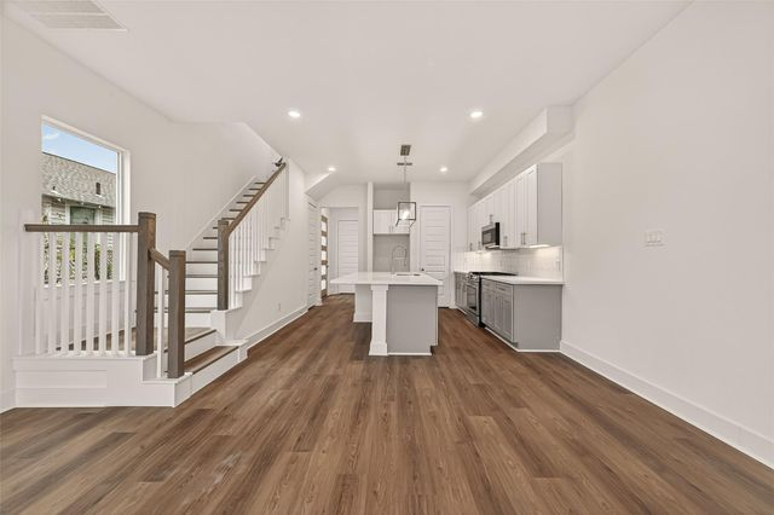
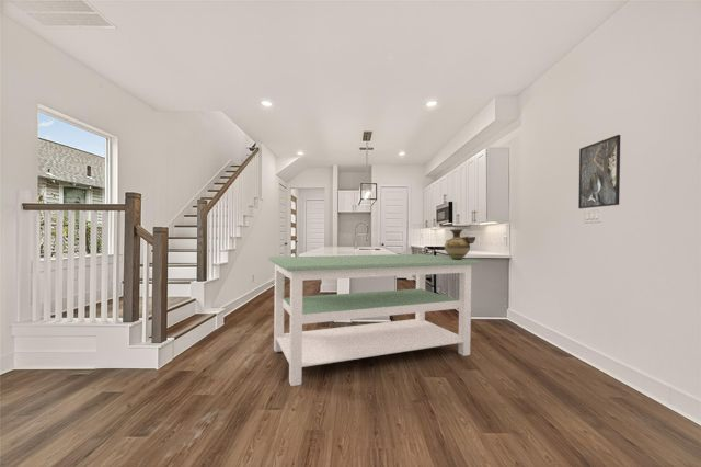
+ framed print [577,134,621,209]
+ dining table [268,253,481,387]
+ ceramic jug [444,228,476,260]
